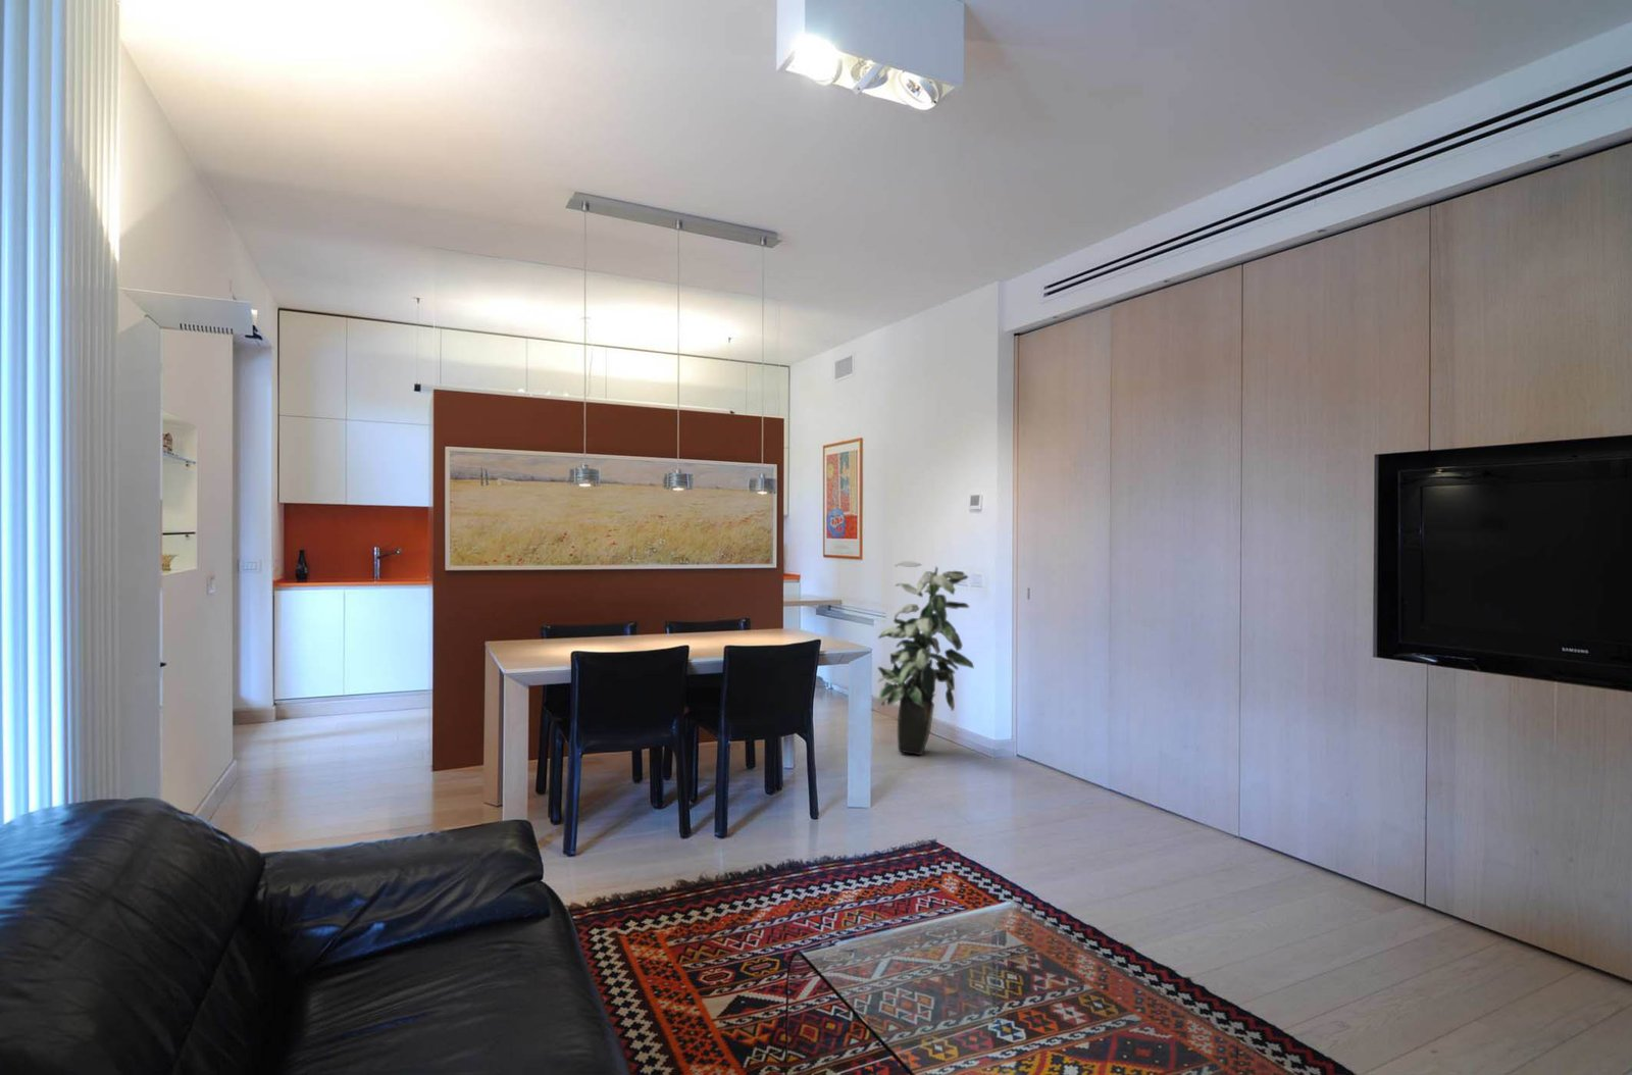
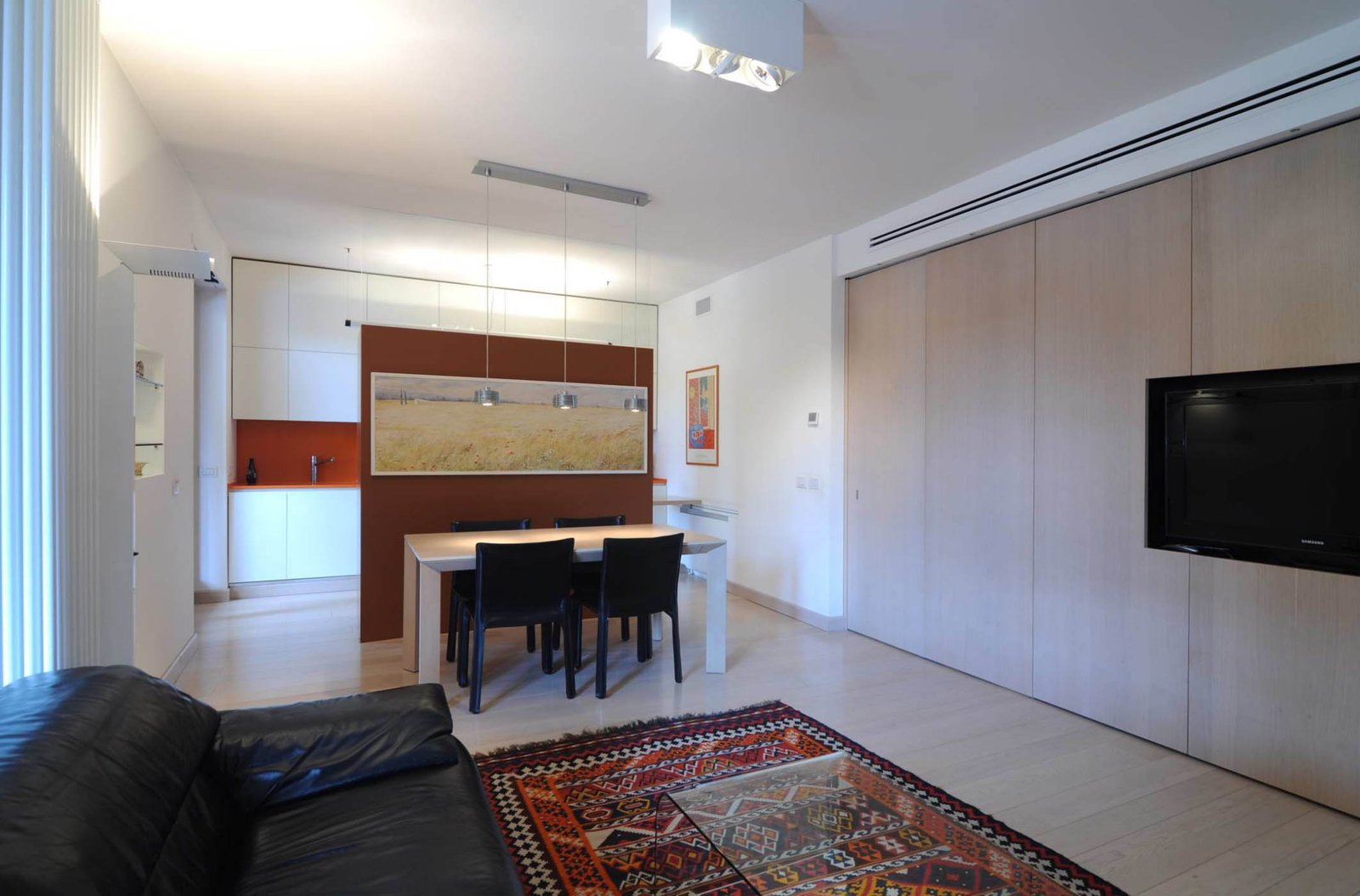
- indoor plant [876,560,976,756]
